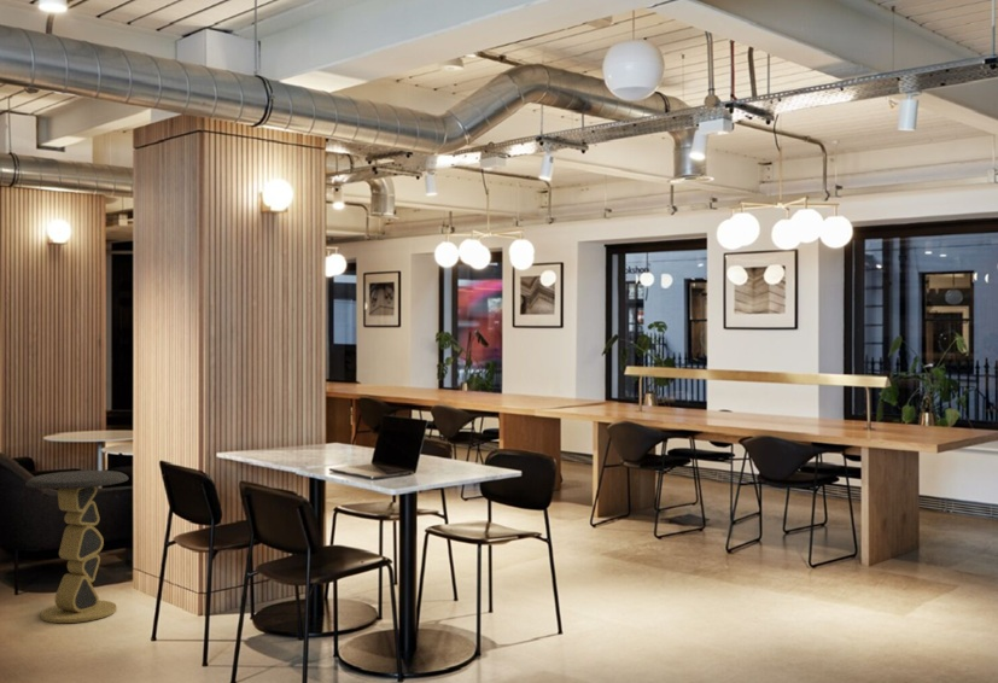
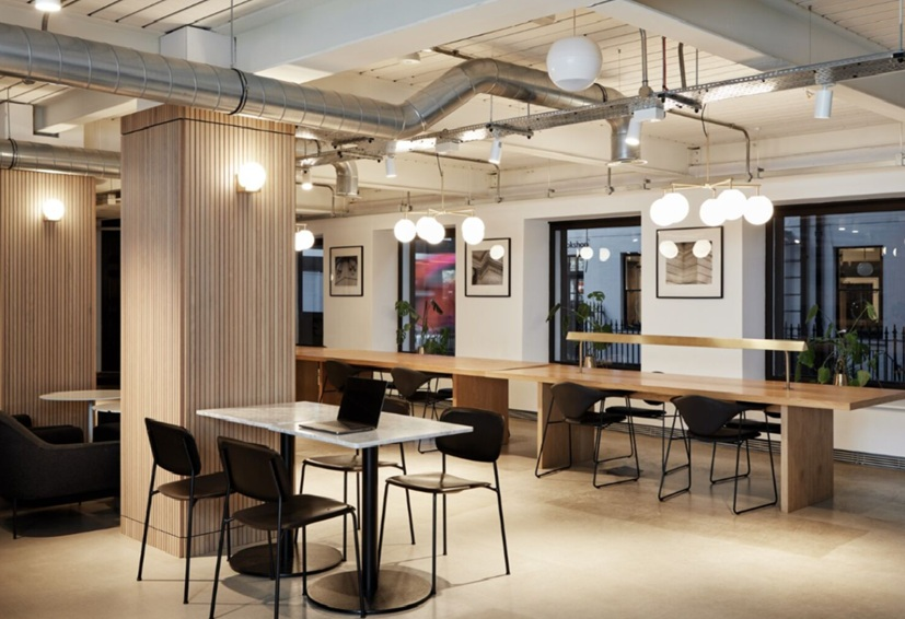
- side table [24,469,129,624]
